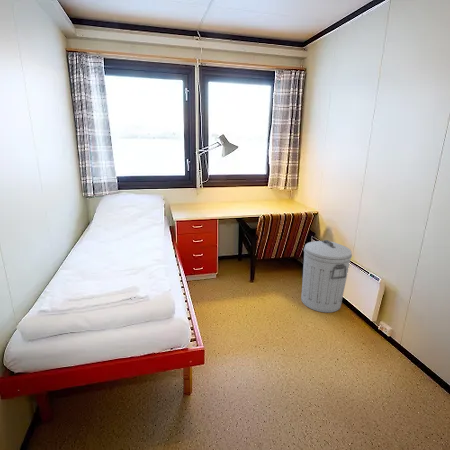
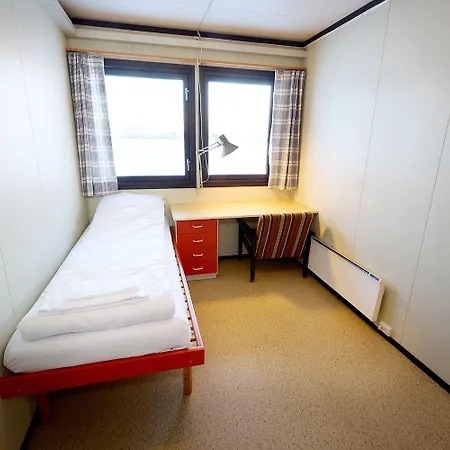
- trash can [300,239,353,313]
